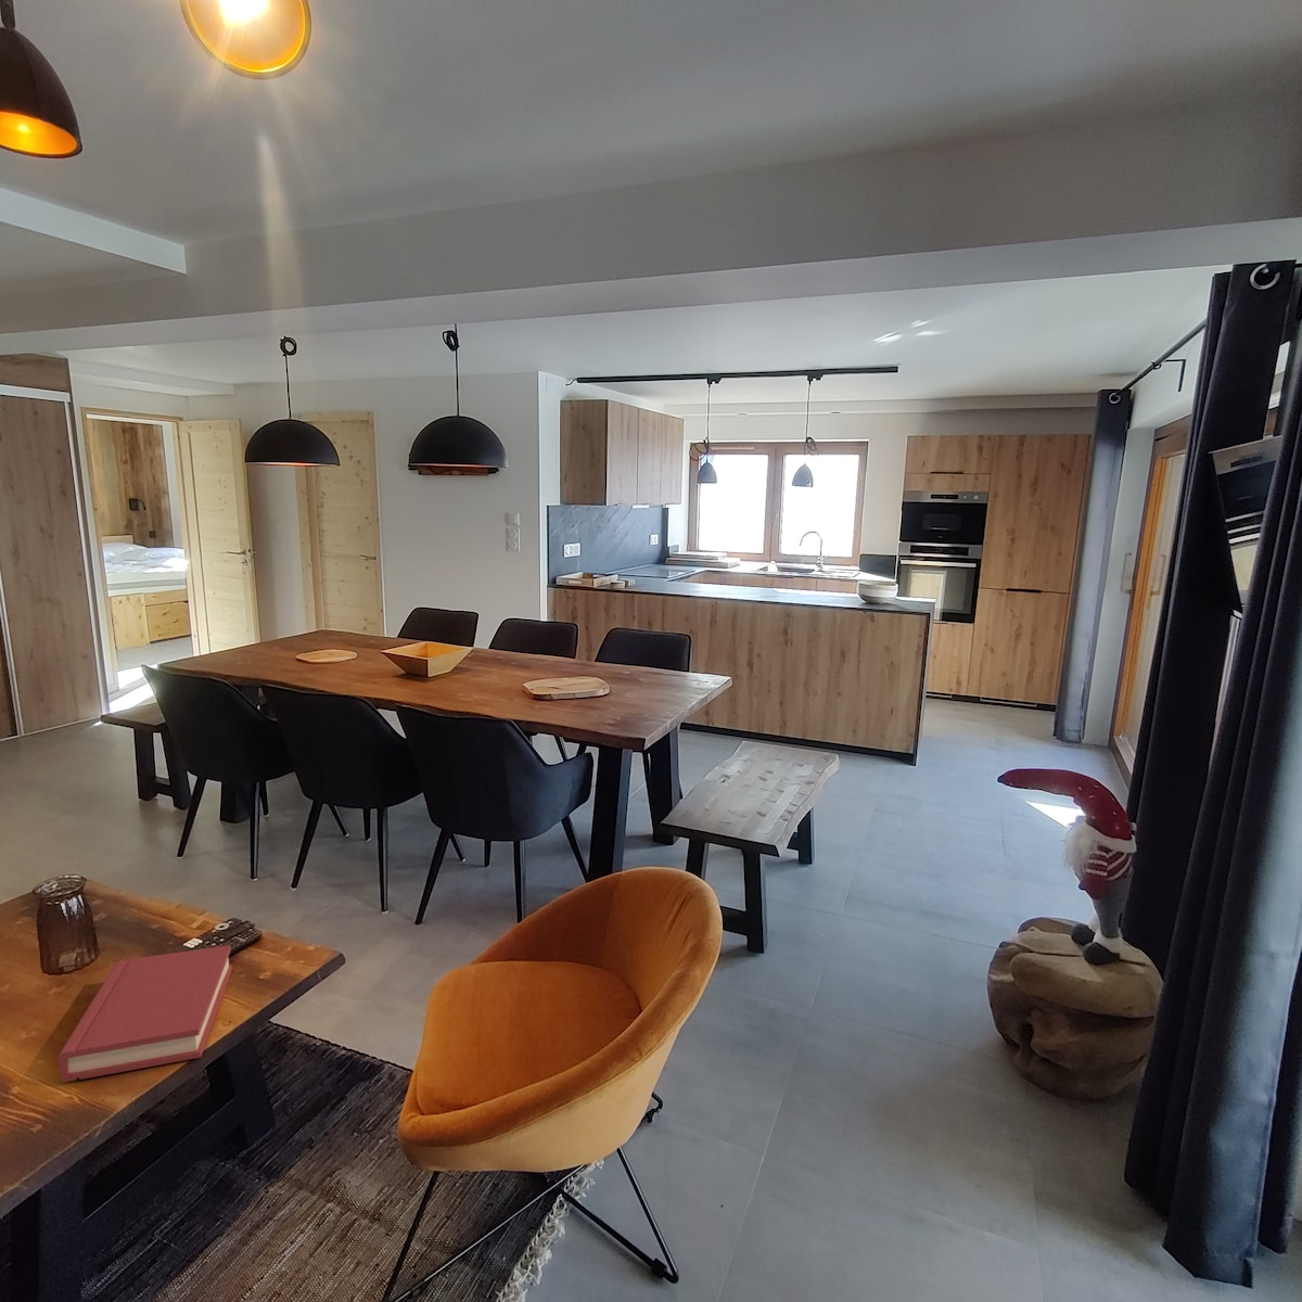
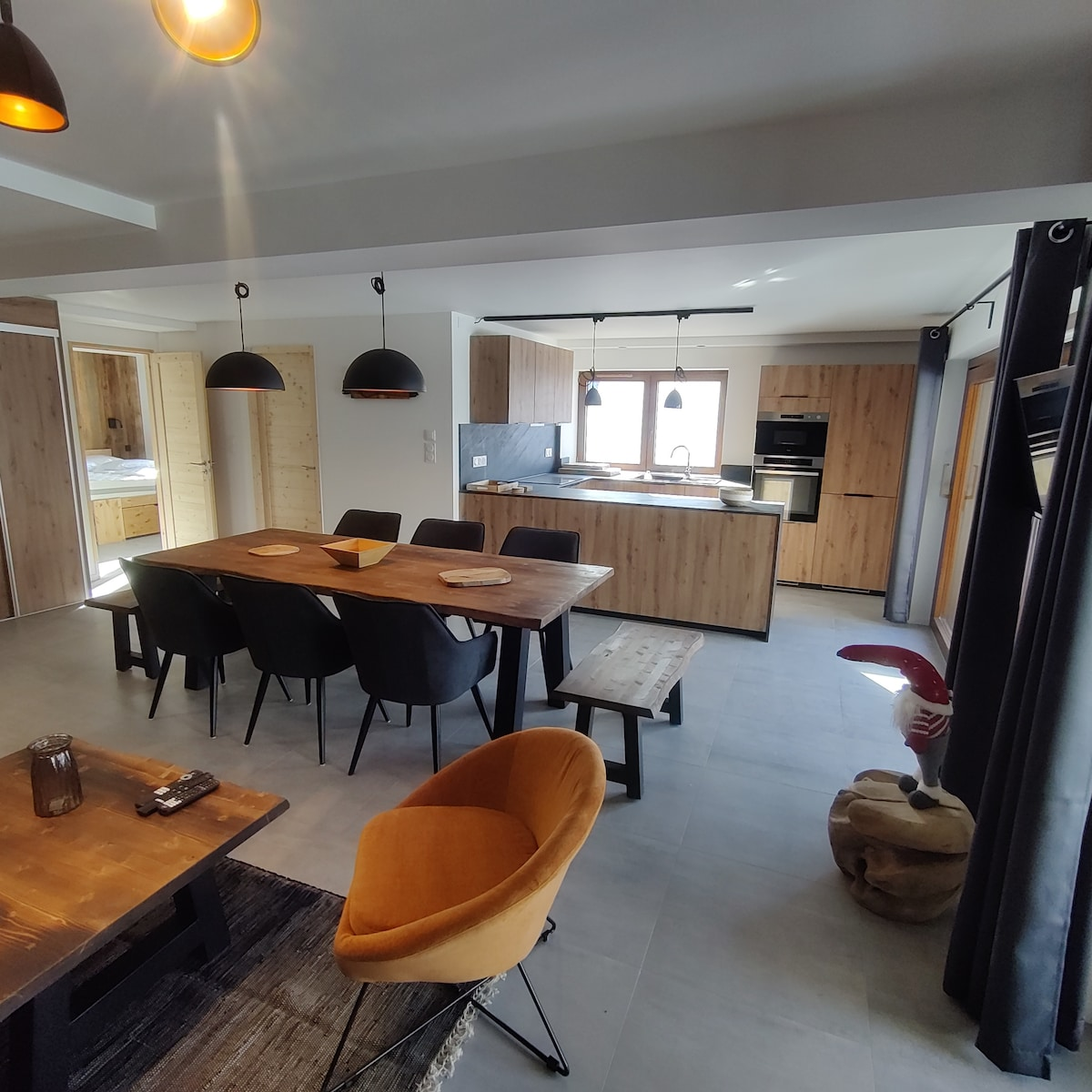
- hardback book [57,944,234,1083]
